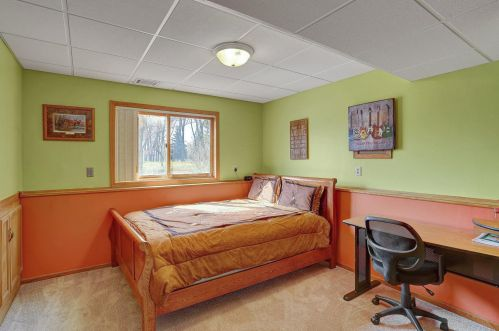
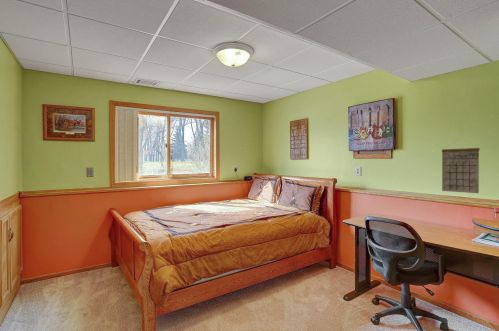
+ calendar [441,140,481,194]
